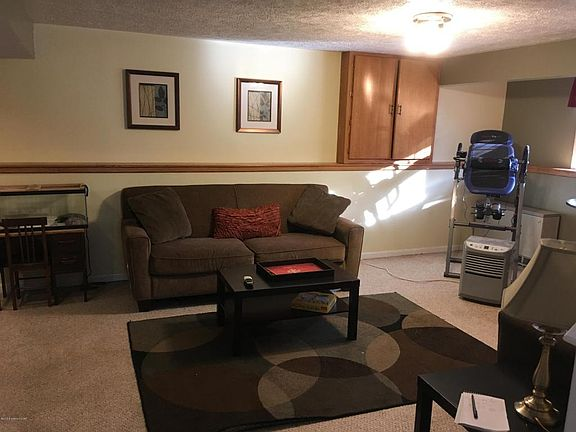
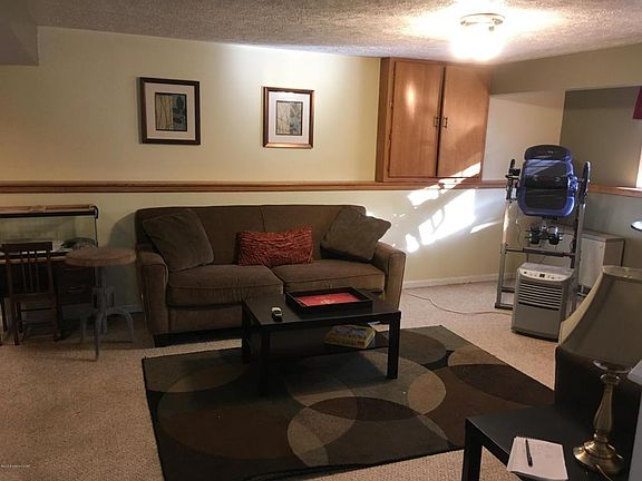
+ side table [64,246,138,361]
